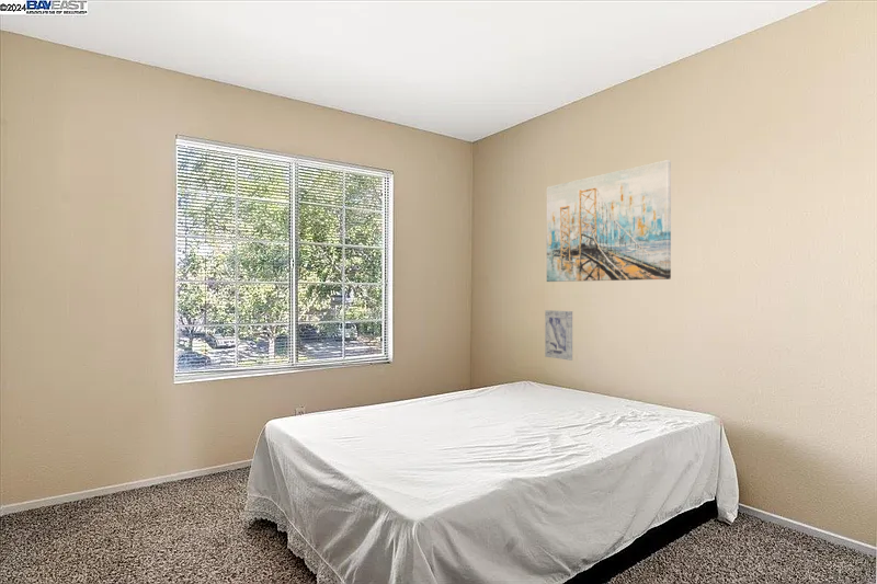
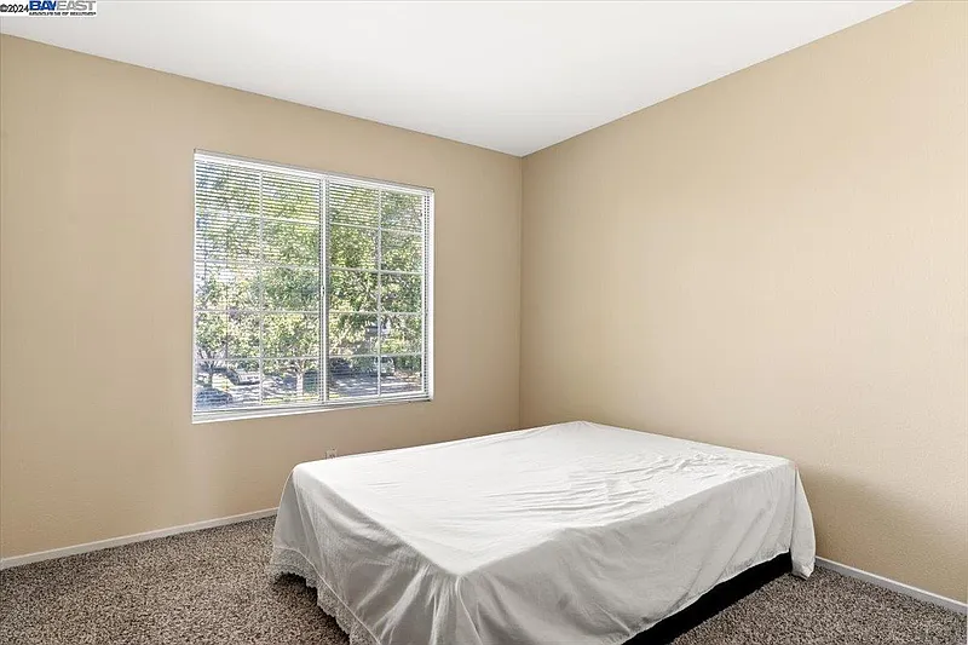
- wall art [546,159,672,283]
- wall art [544,309,573,362]
